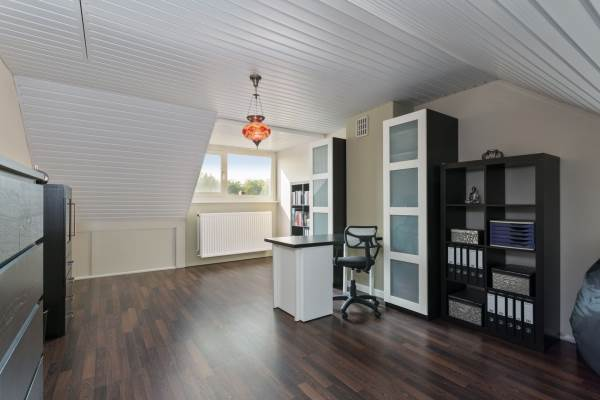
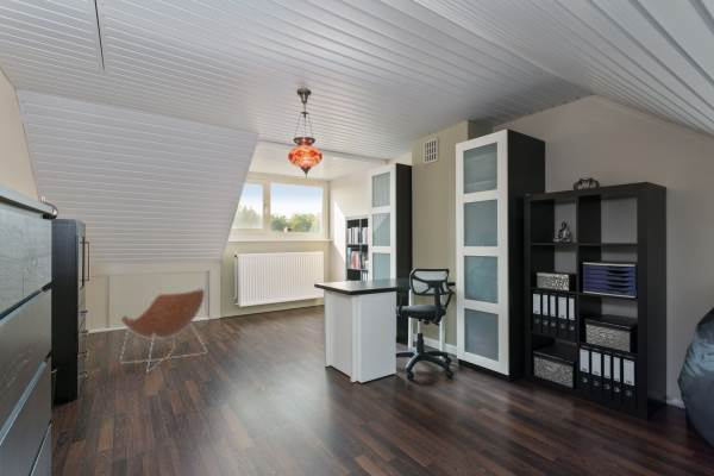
+ chair [119,288,208,374]
